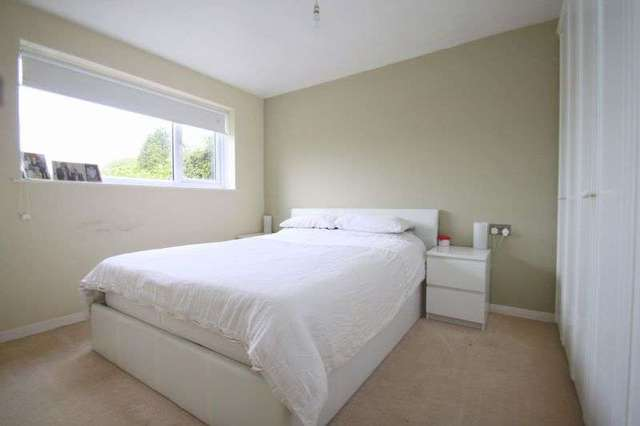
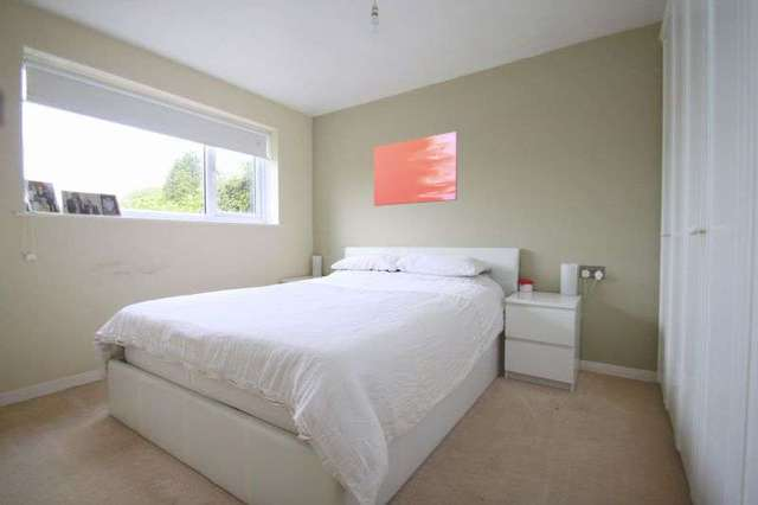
+ wall art [373,130,458,207]
